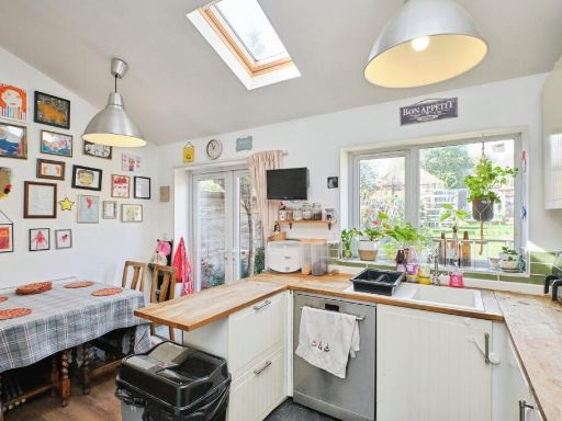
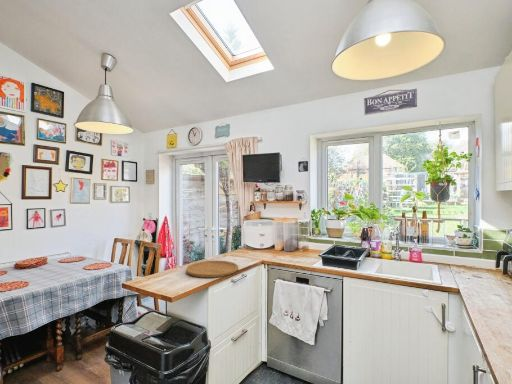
+ cutting board [185,260,239,279]
